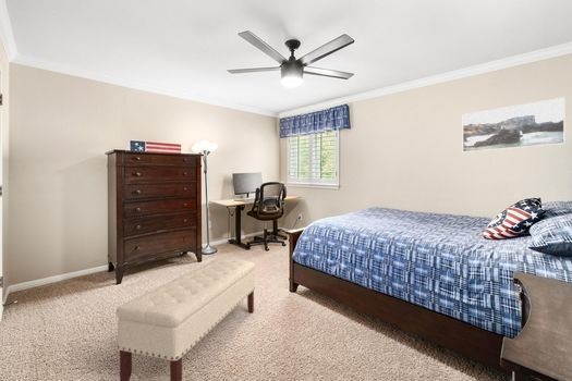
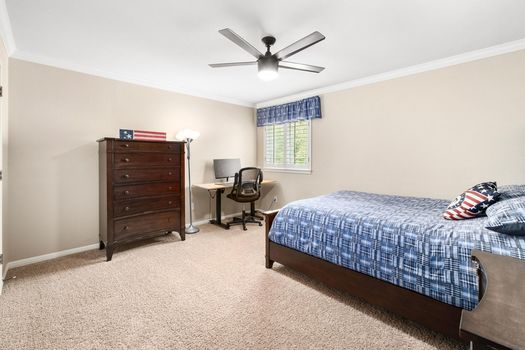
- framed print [462,96,565,153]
- bench [115,258,256,381]
